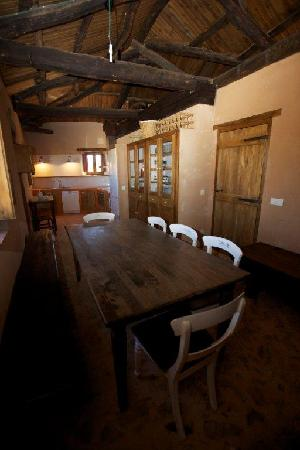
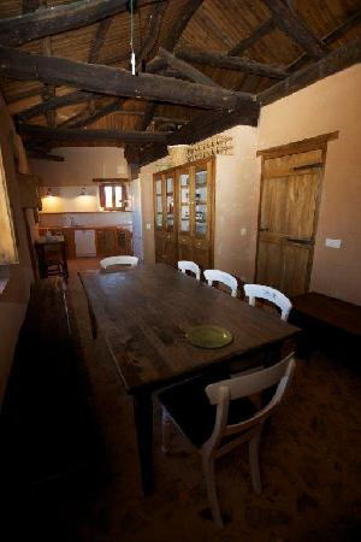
+ plate [184,324,233,349]
